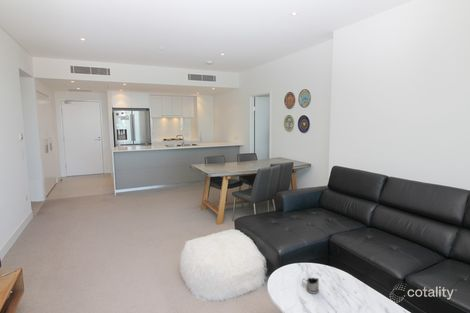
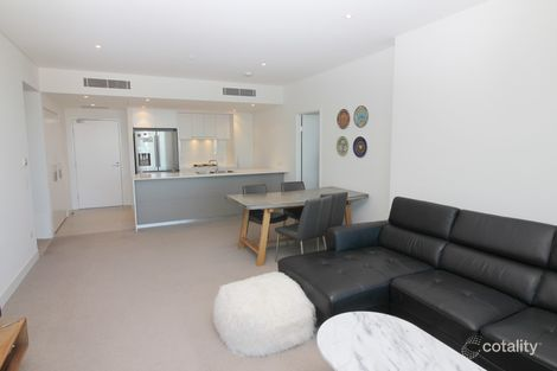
- tea glass holder [301,277,320,295]
